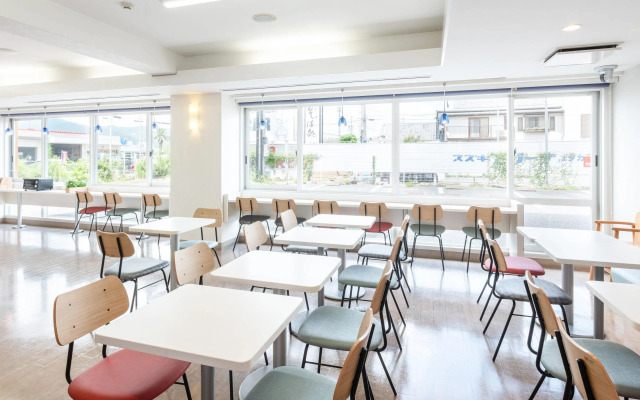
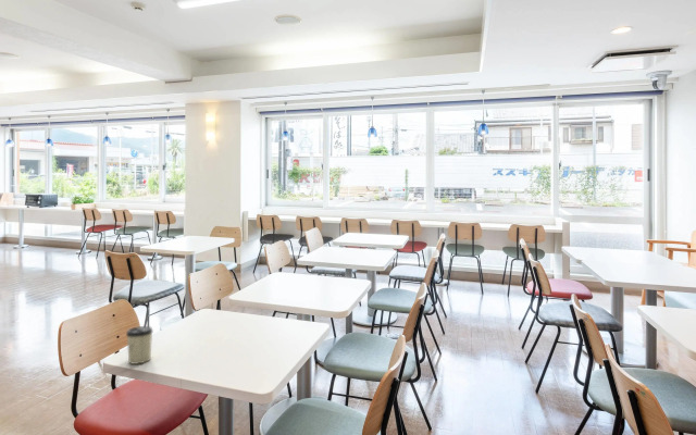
+ cup [125,325,154,365]
